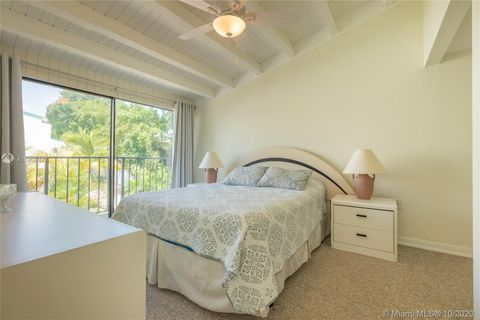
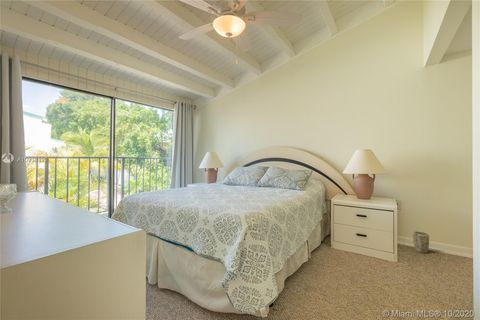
+ plant pot [412,230,430,254]
